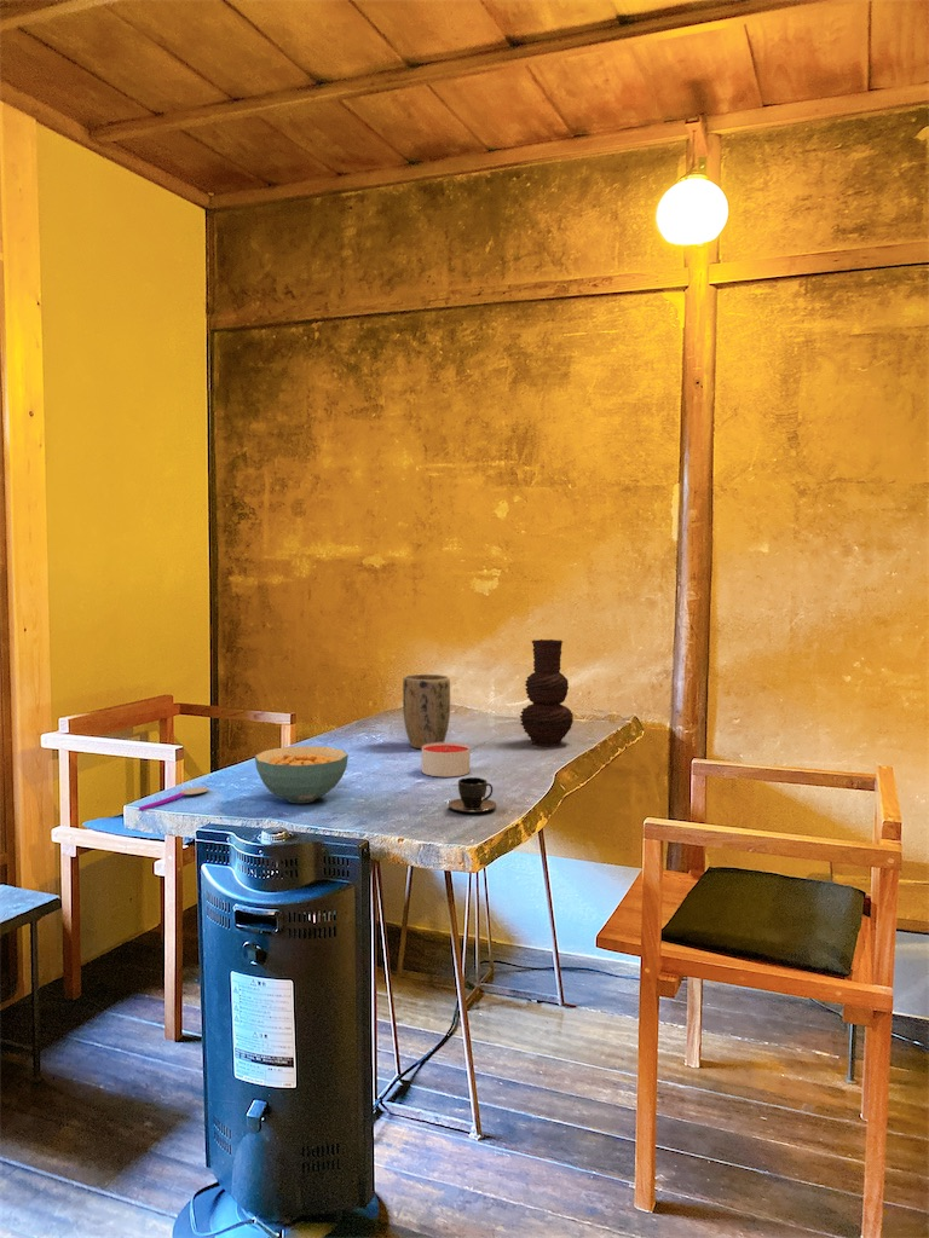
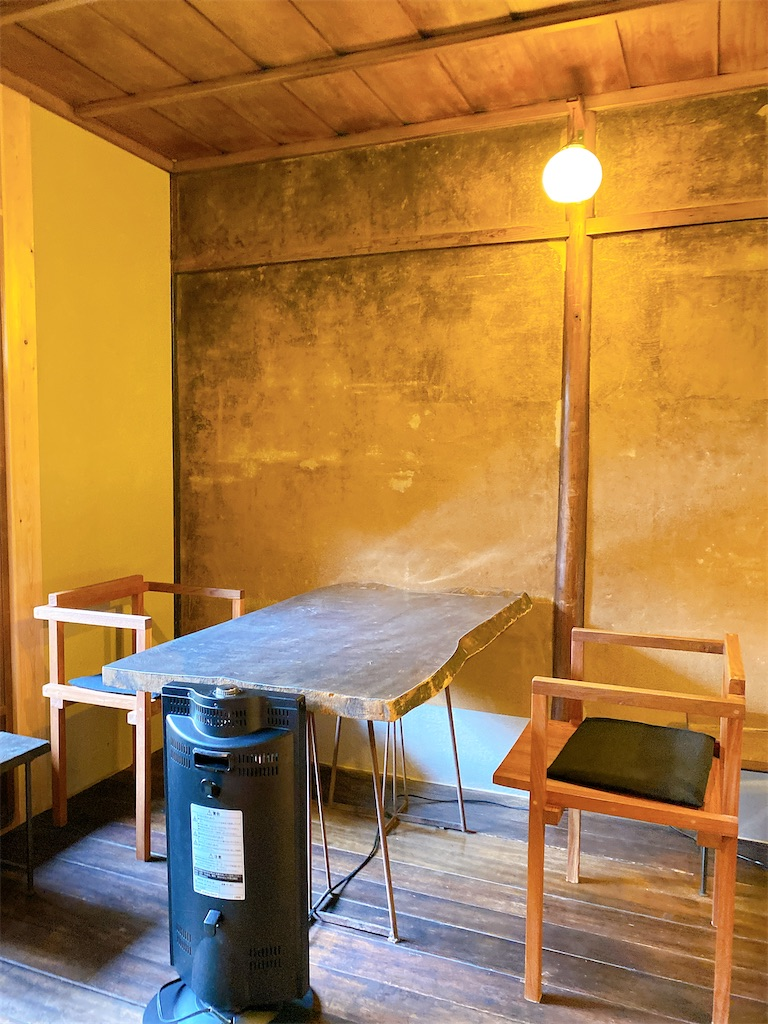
- vase [519,638,575,747]
- spoon [138,786,210,811]
- plant pot [402,673,451,750]
- cereal bowl [254,745,350,804]
- candle [421,741,471,779]
- teacup [448,776,497,814]
